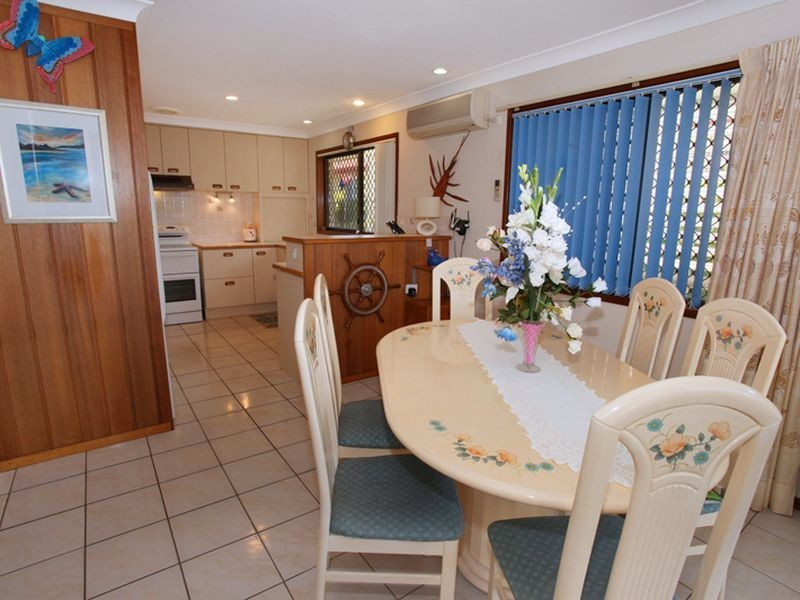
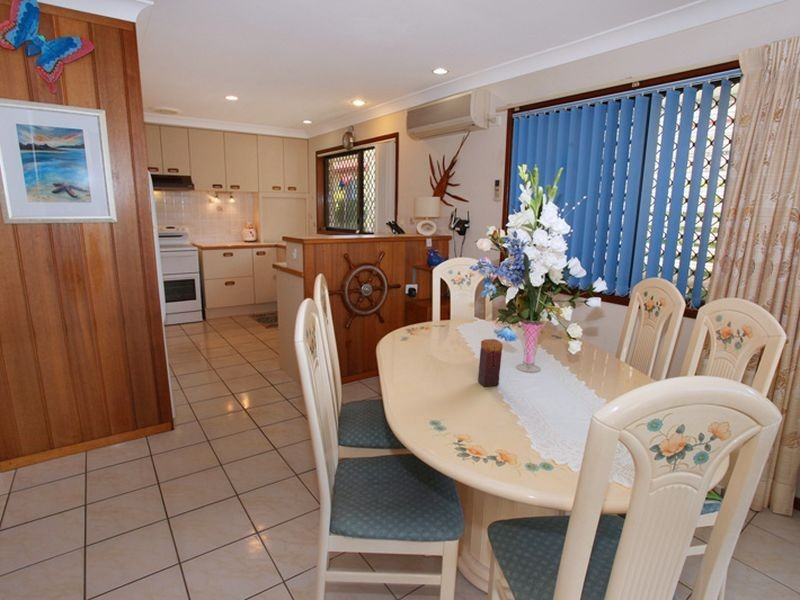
+ candle [477,338,504,387]
